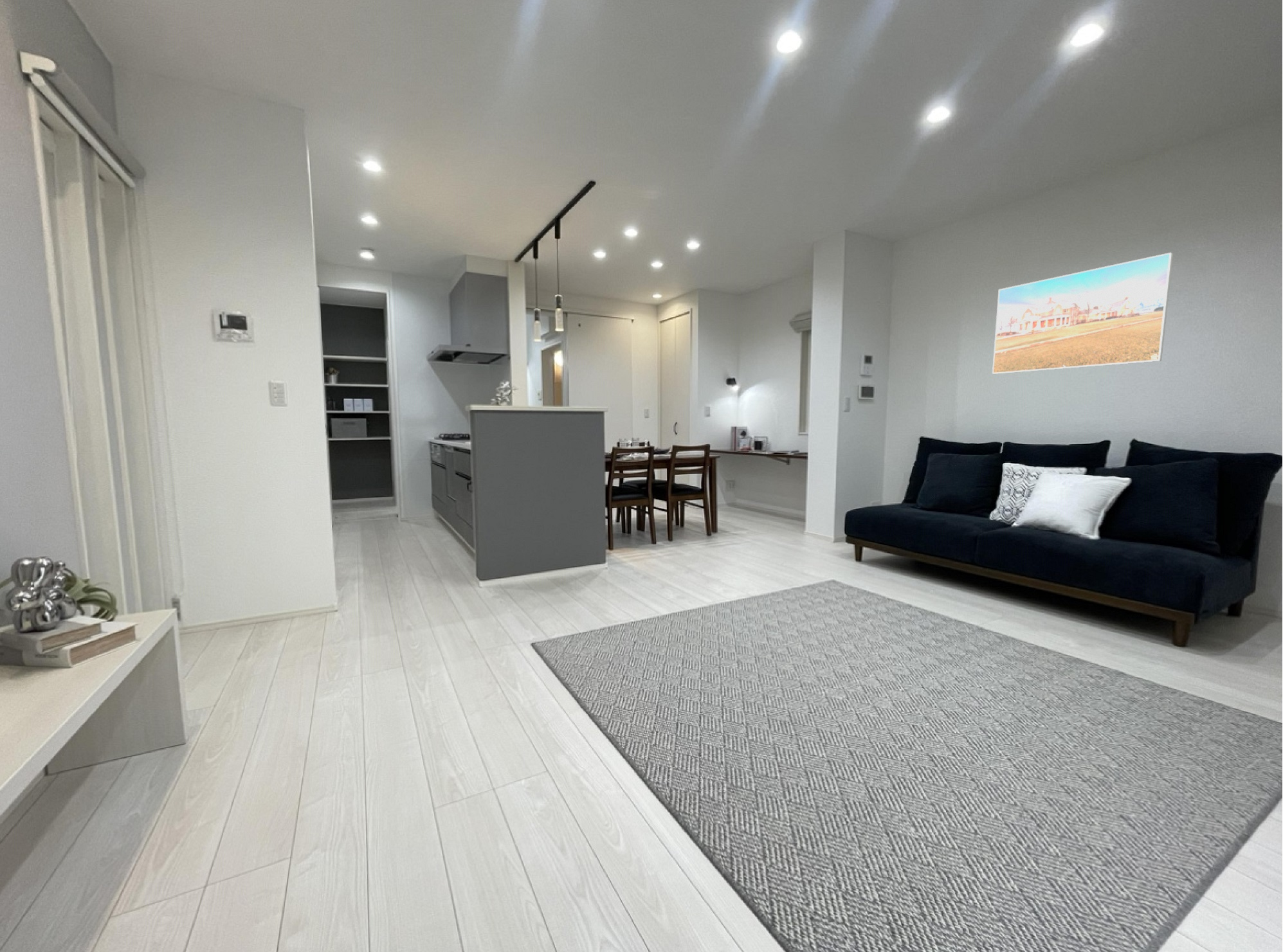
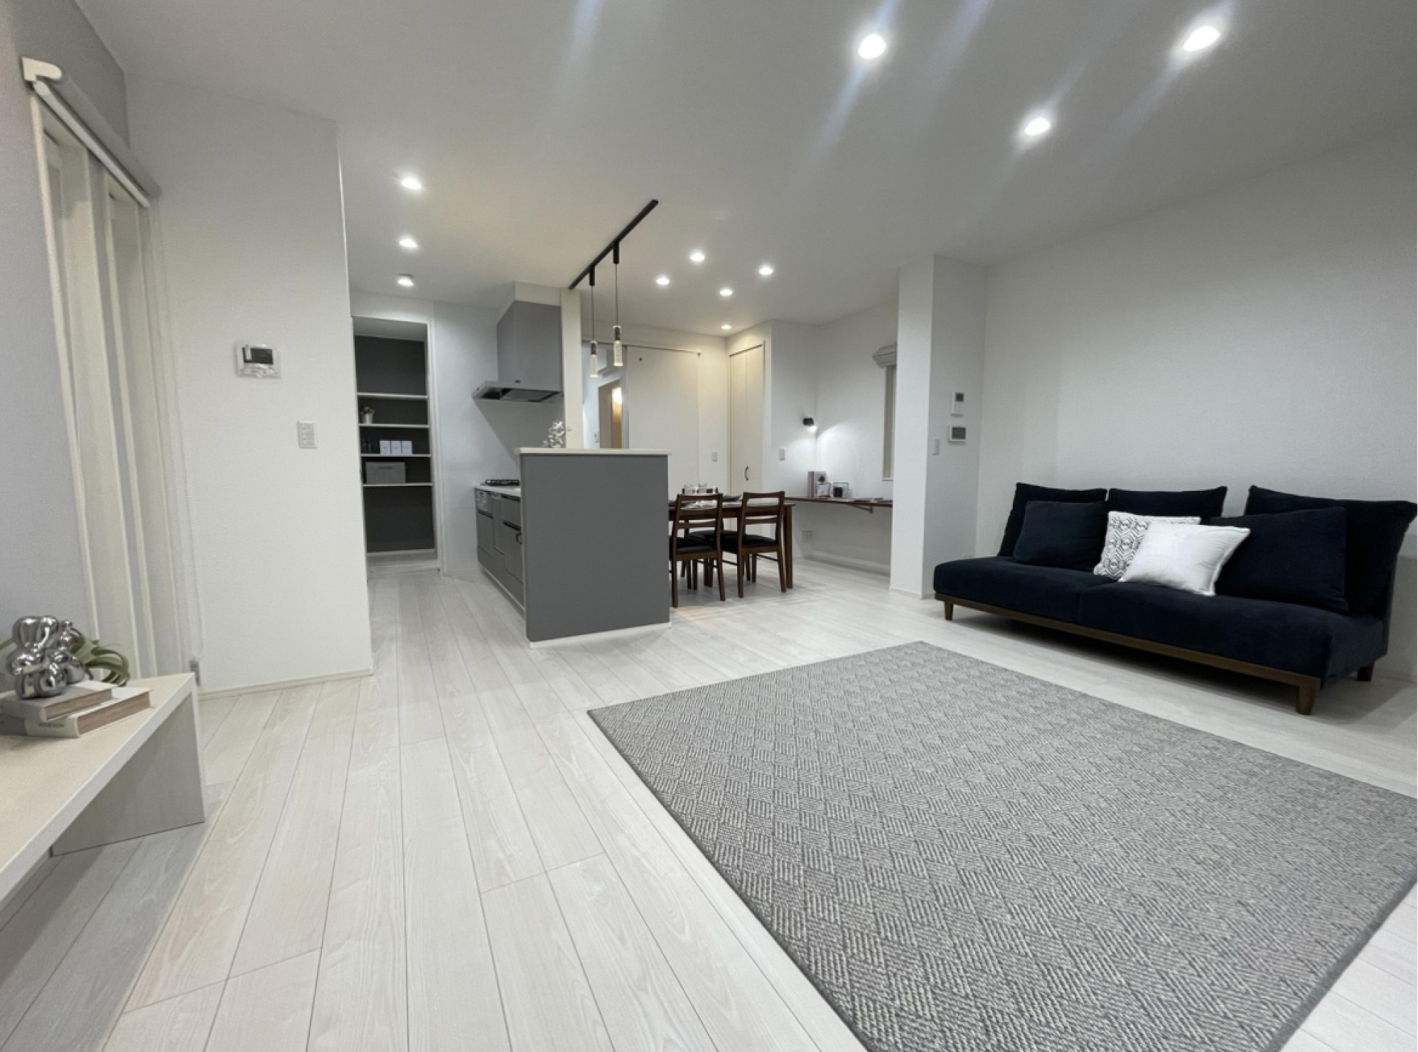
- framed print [992,252,1174,375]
